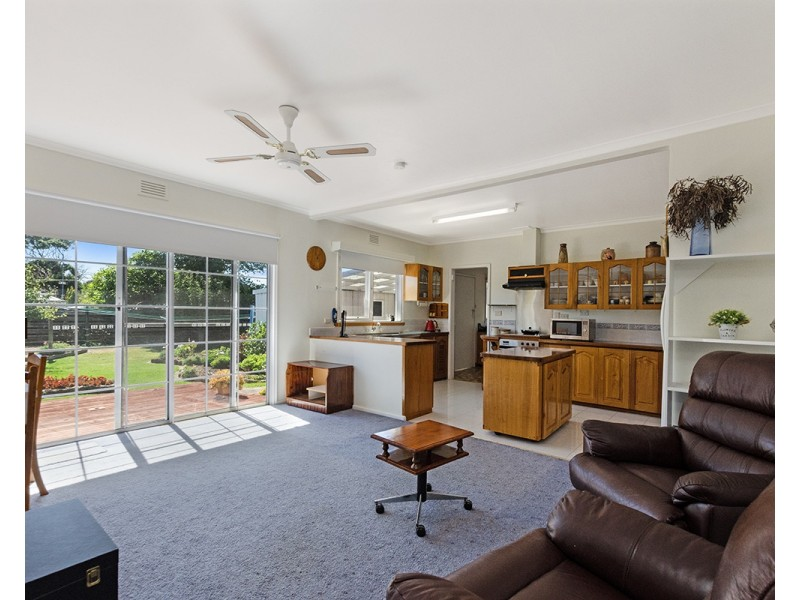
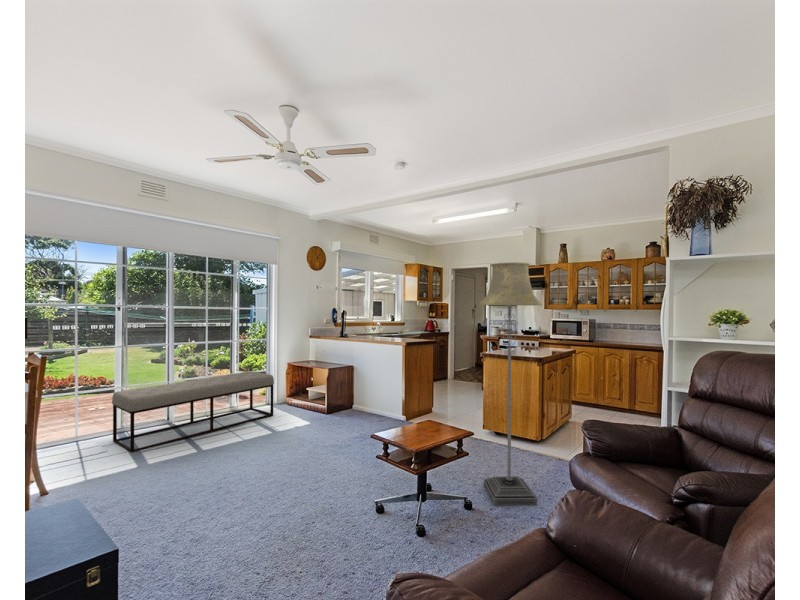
+ bench [111,370,275,453]
+ floor lamp [479,261,543,507]
